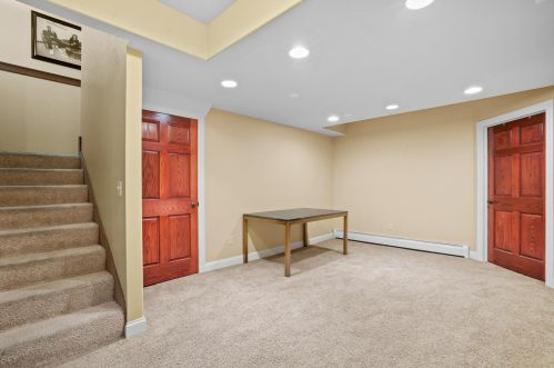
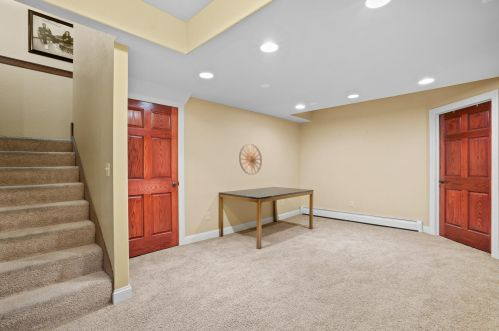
+ wall art [238,143,263,176]
